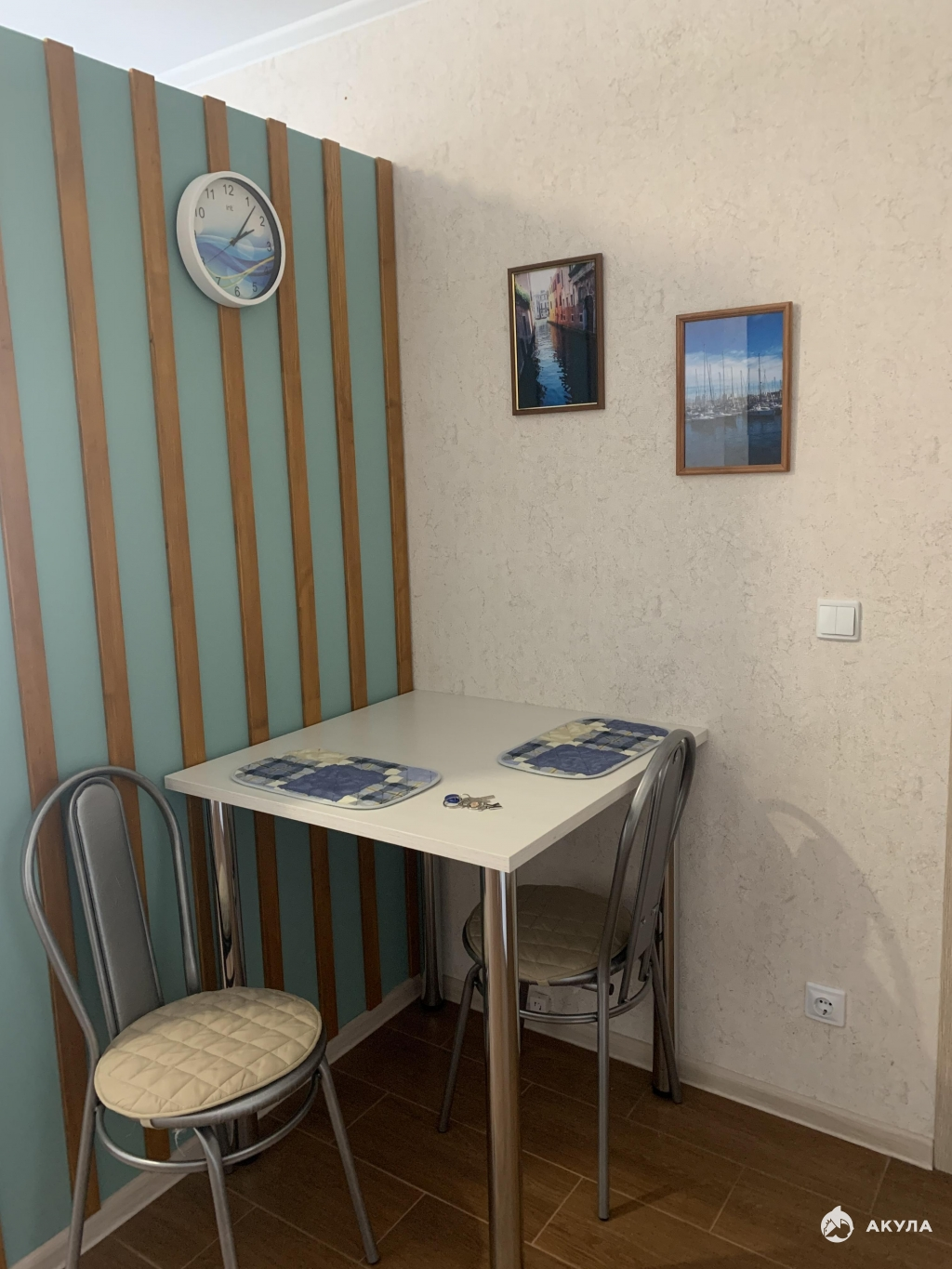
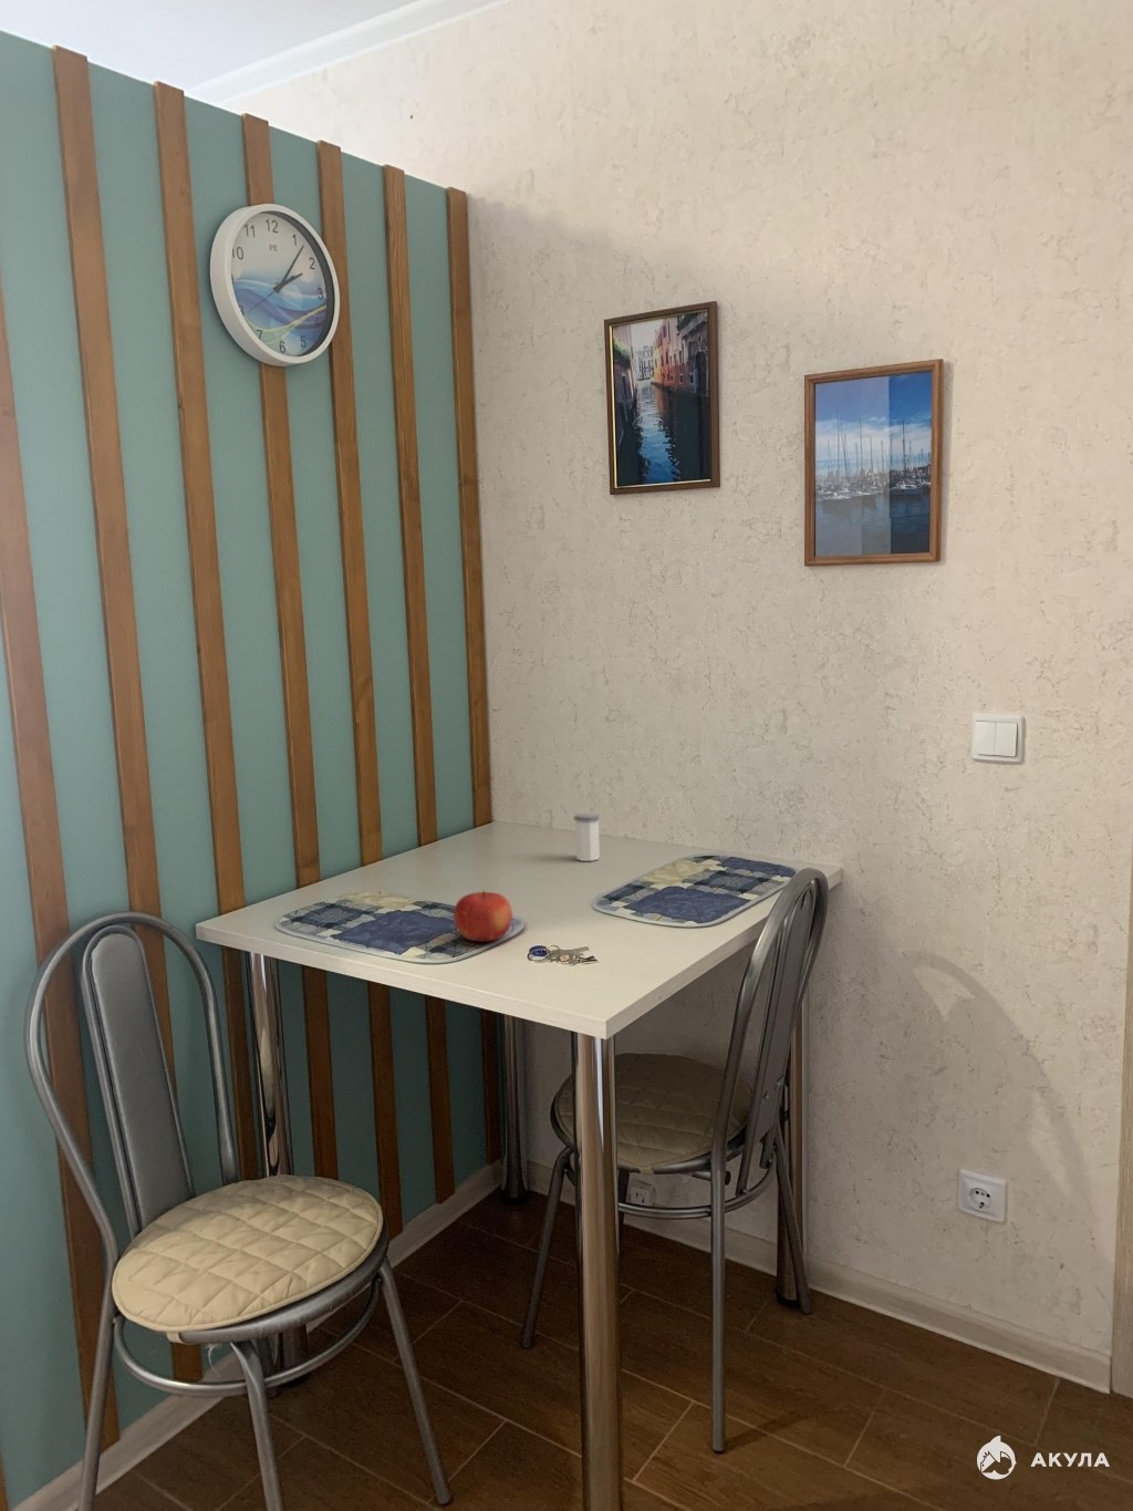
+ fruit [452,889,513,942]
+ salt shaker [574,811,601,862]
